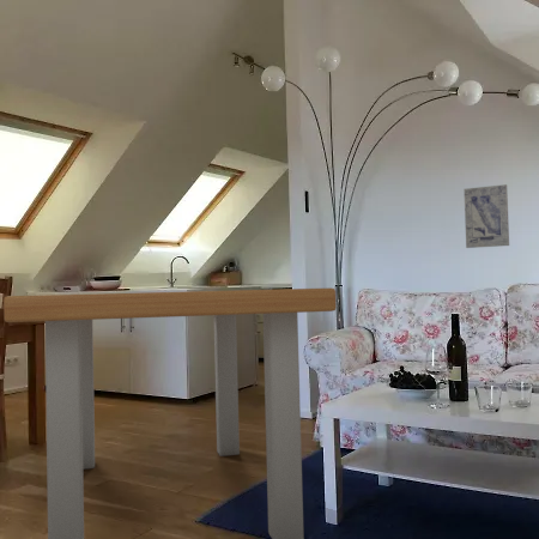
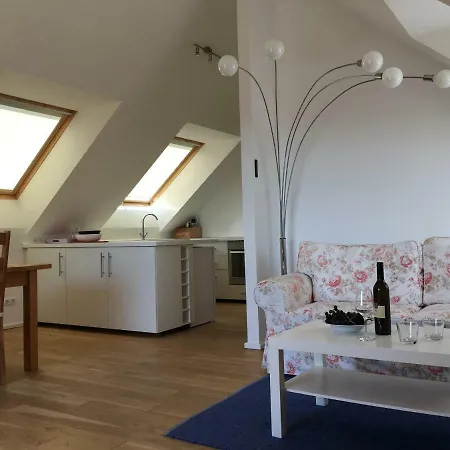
- wall art [462,183,510,249]
- dining table [2,286,338,539]
